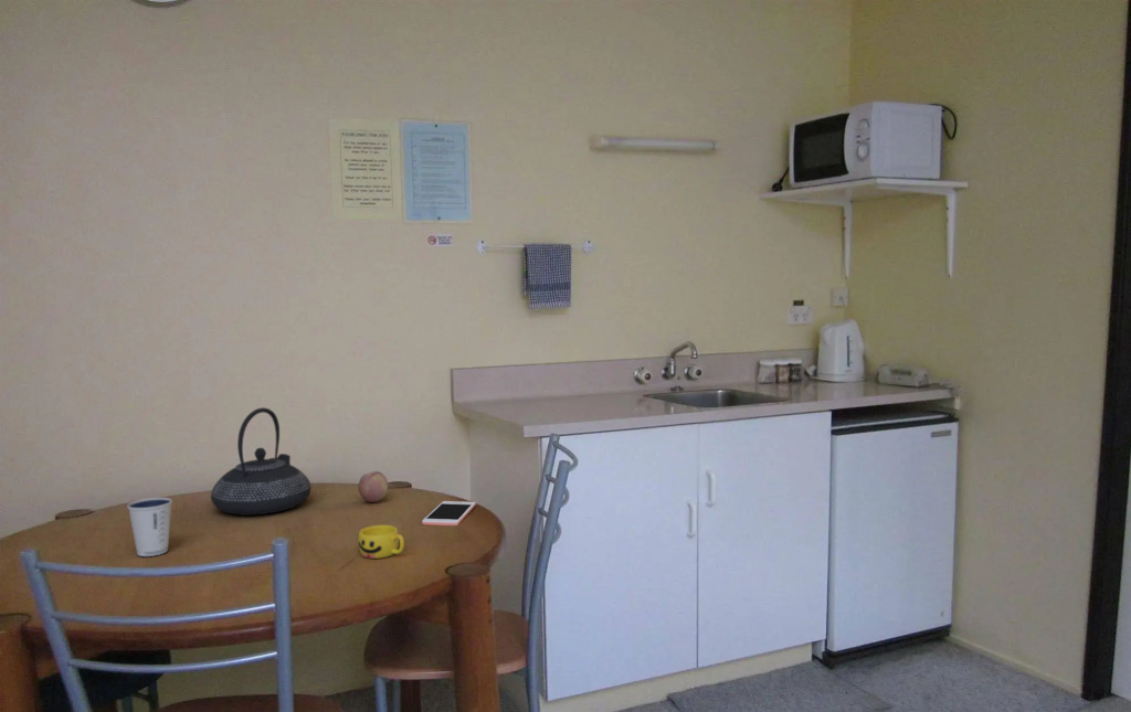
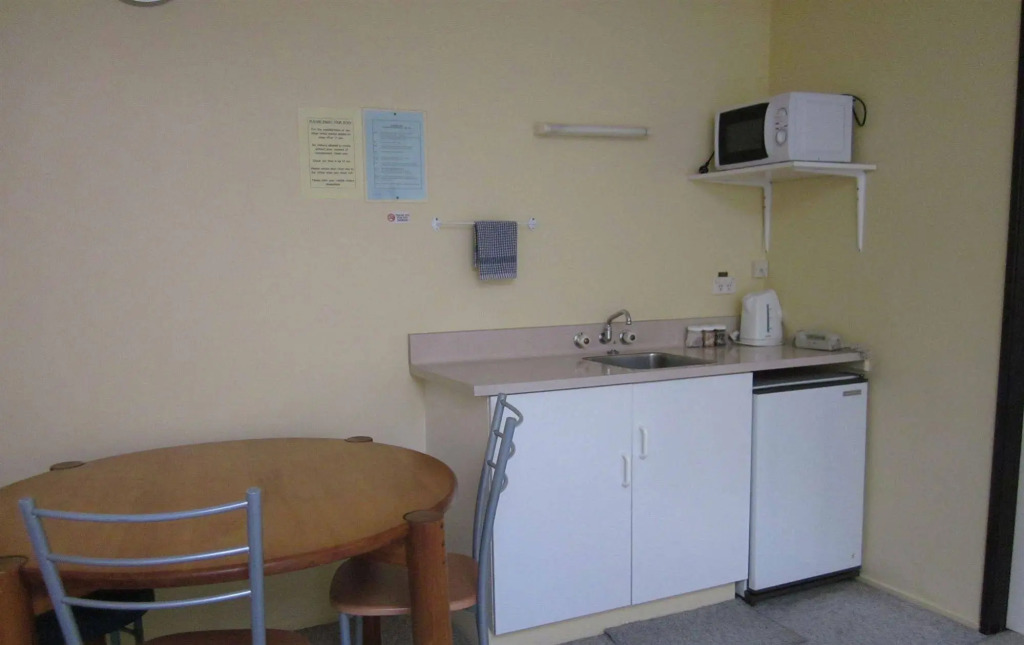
- teapot [210,406,313,516]
- fruit [357,470,389,503]
- dixie cup [126,497,173,557]
- cup [357,524,405,560]
- cell phone [421,500,477,527]
